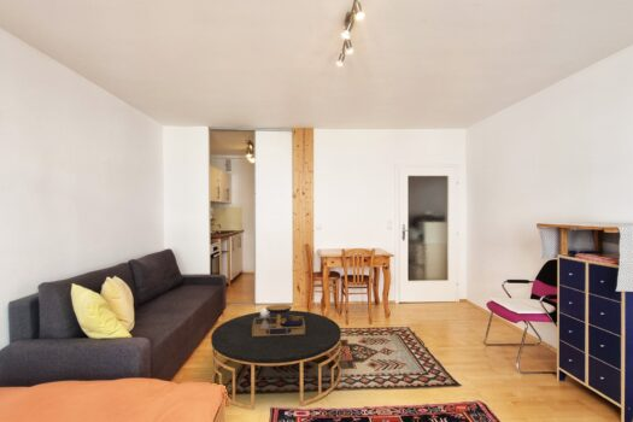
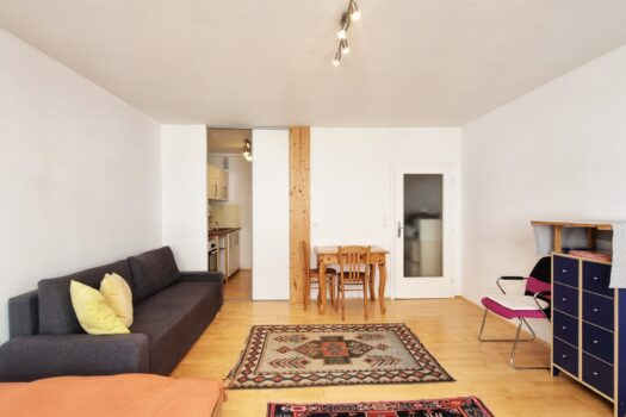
- coffee table [210,304,342,410]
